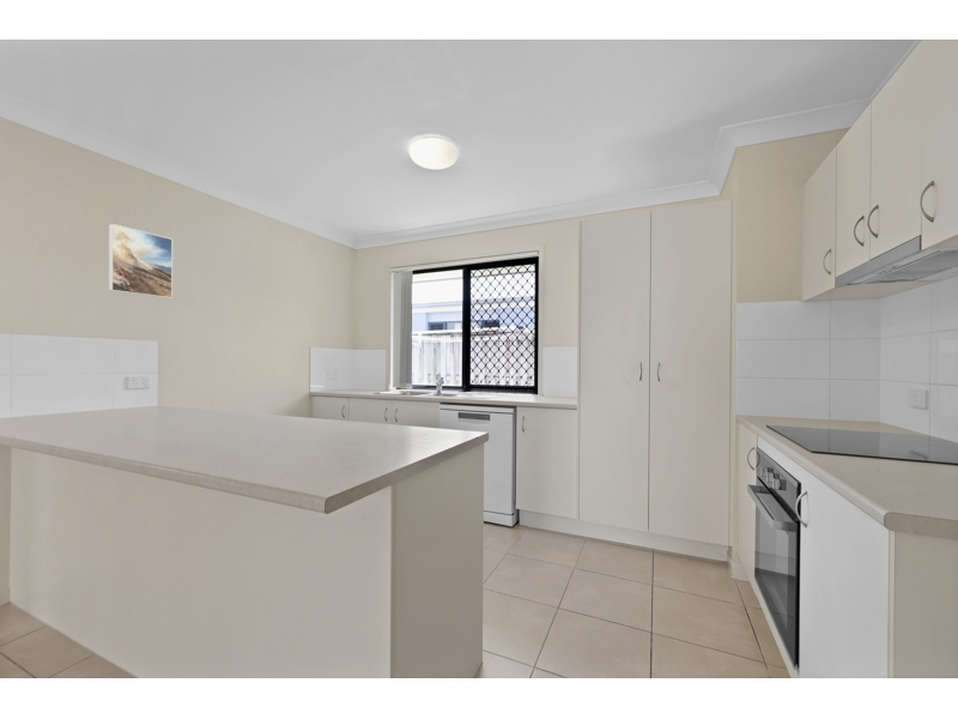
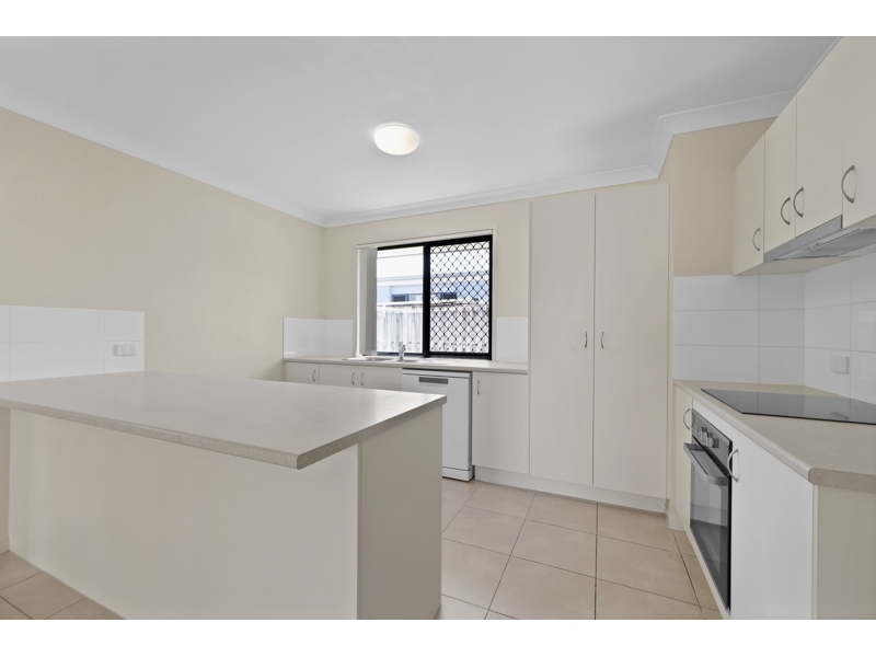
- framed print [108,223,174,300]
